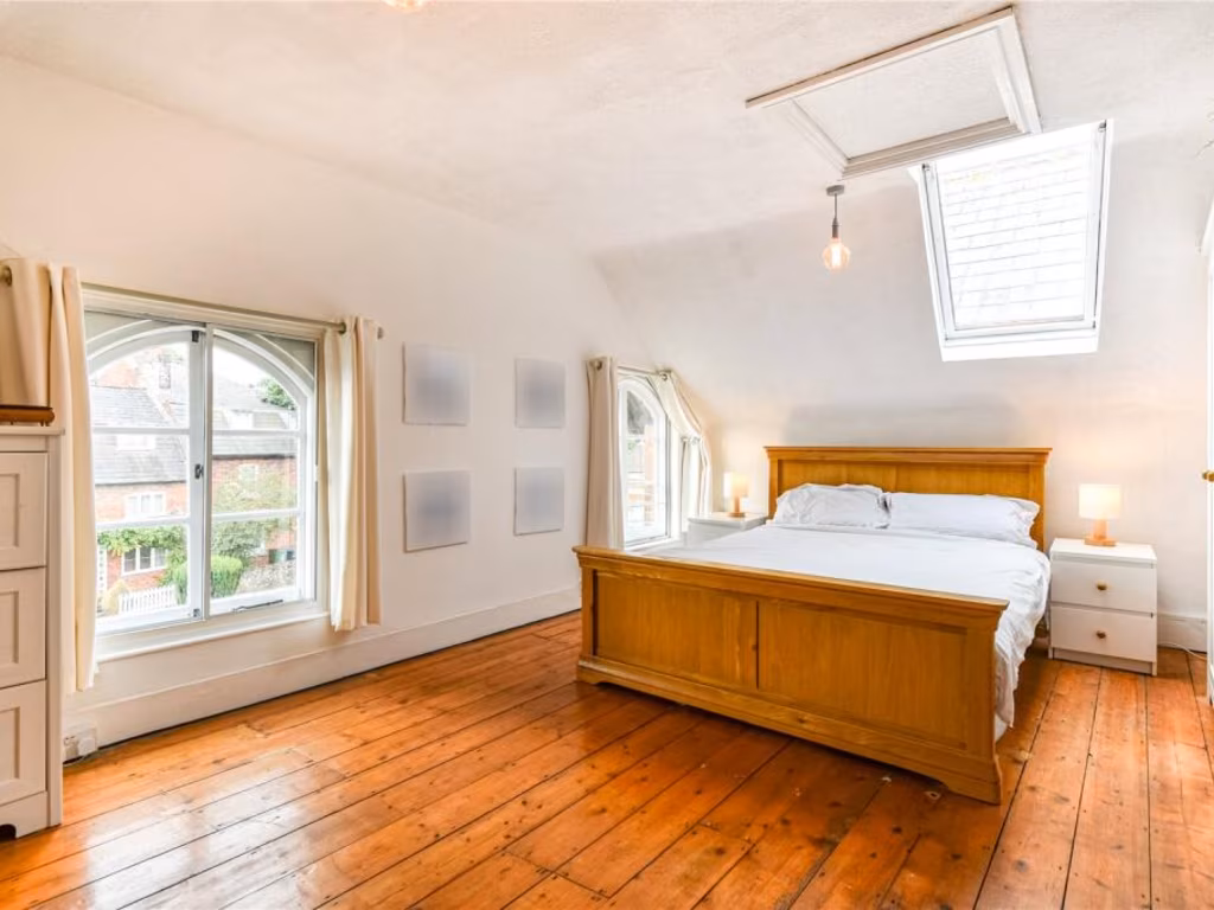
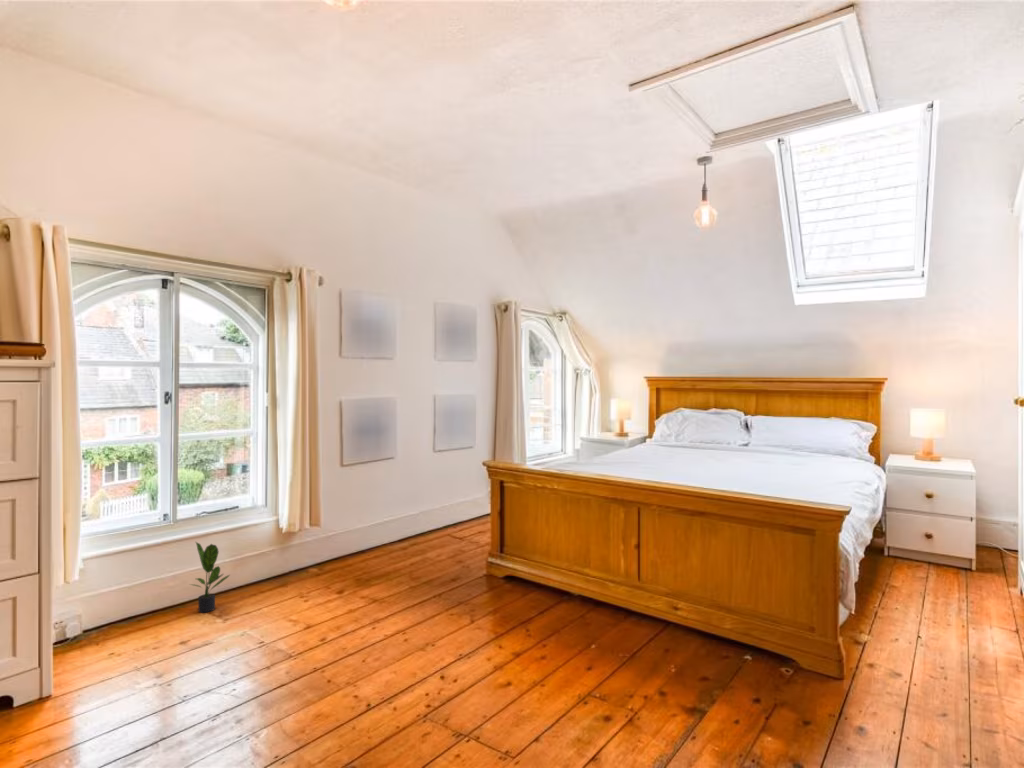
+ potted plant [189,541,231,614]
